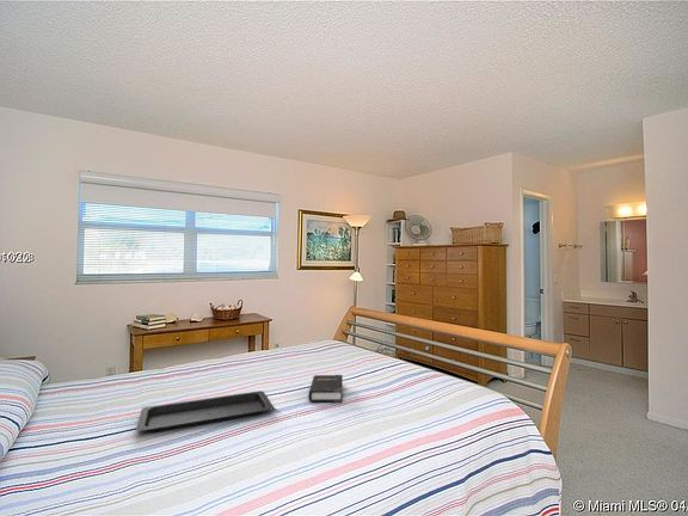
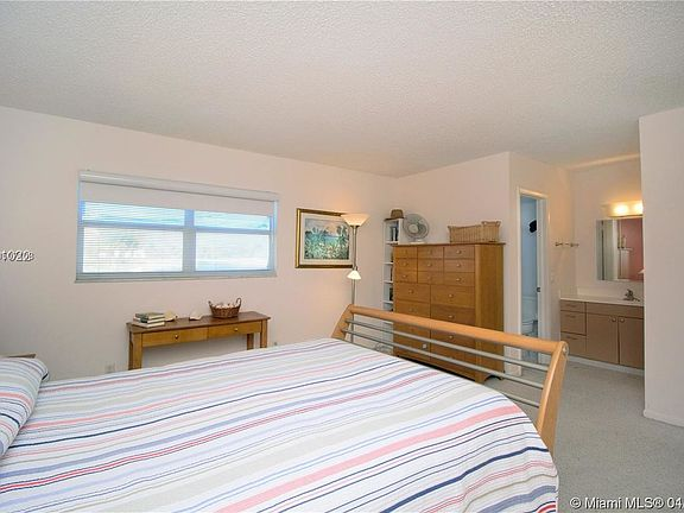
- serving tray [135,389,275,434]
- hardback book [307,374,344,404]
